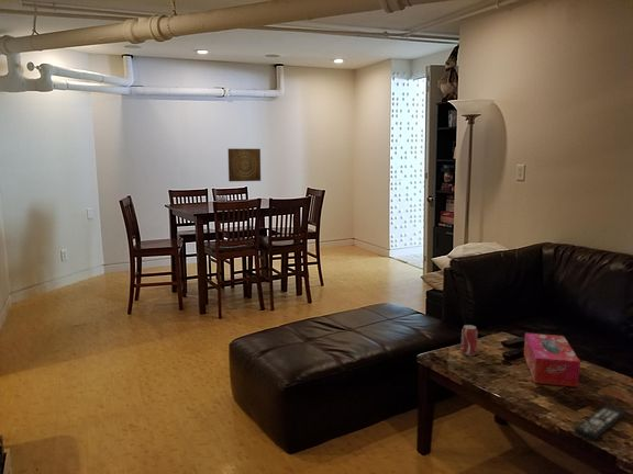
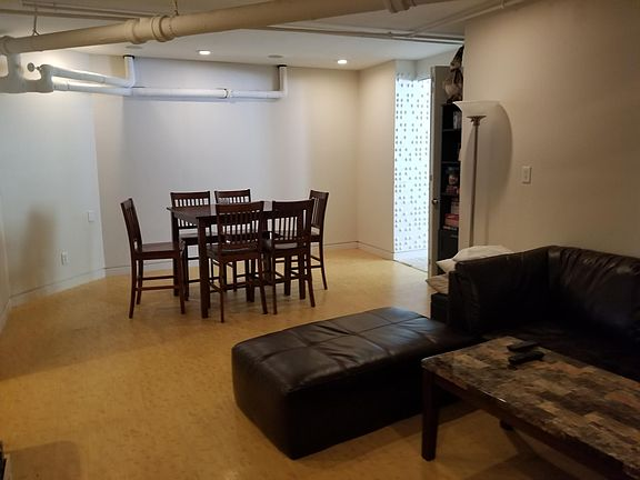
- wall art [227,147,262,182]
- beverage can [459,324,479,357]
- remote control [574,404,626,441]
- tissue box [523,331,581,388]
